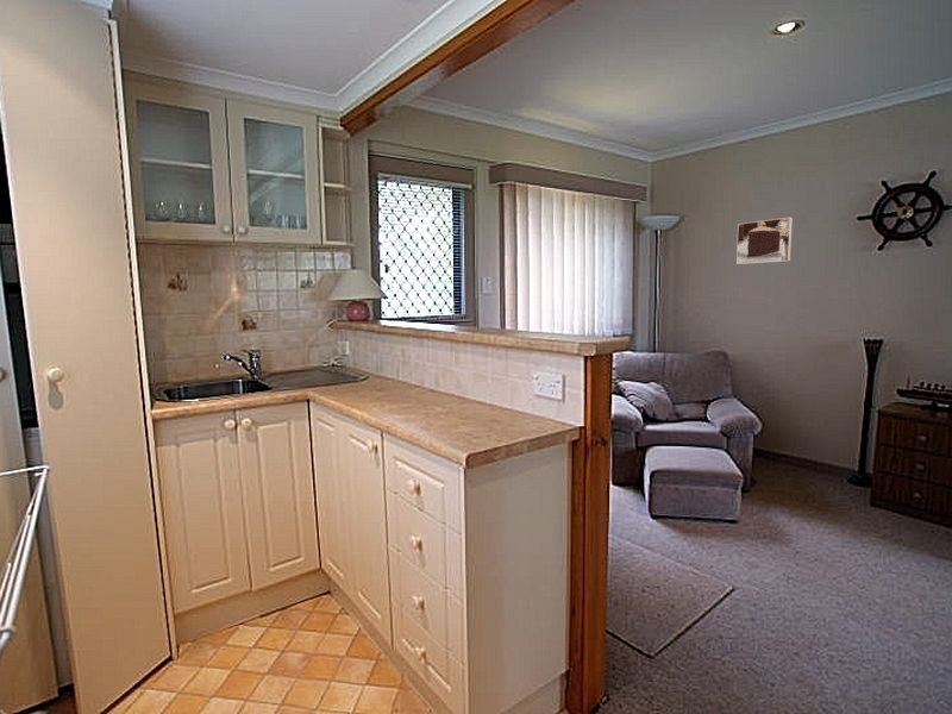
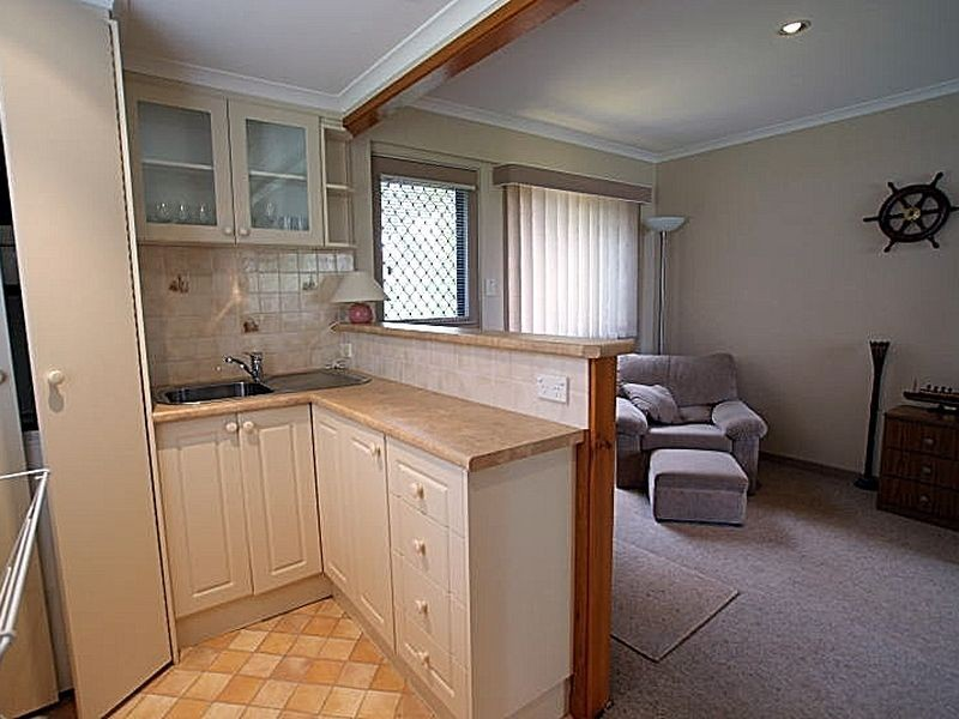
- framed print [735,217,794,265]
